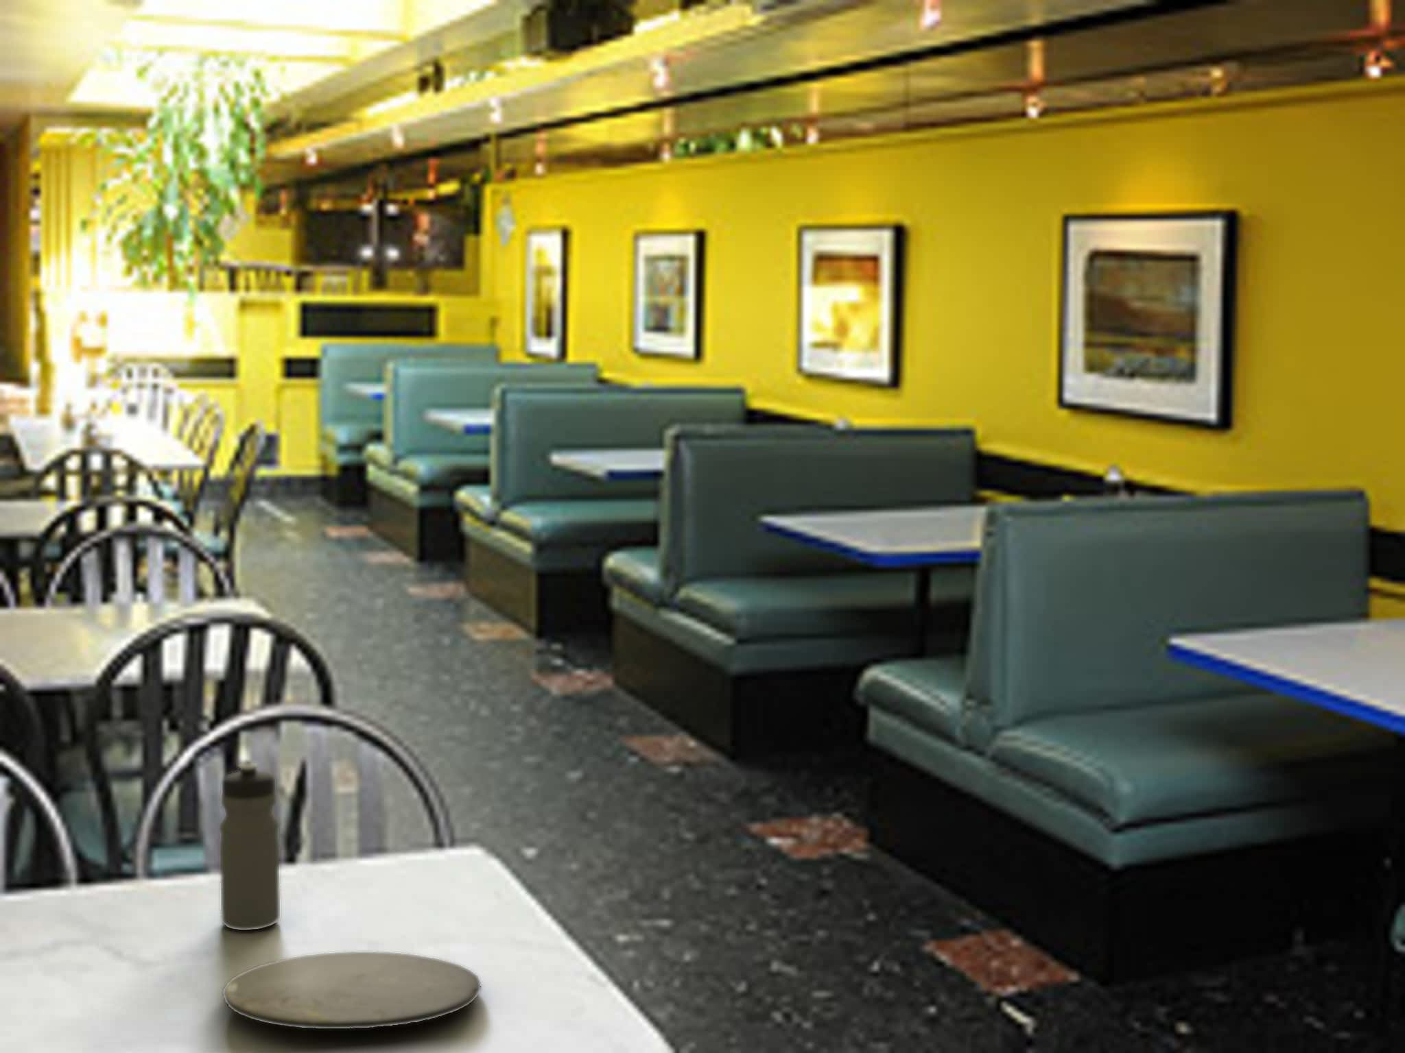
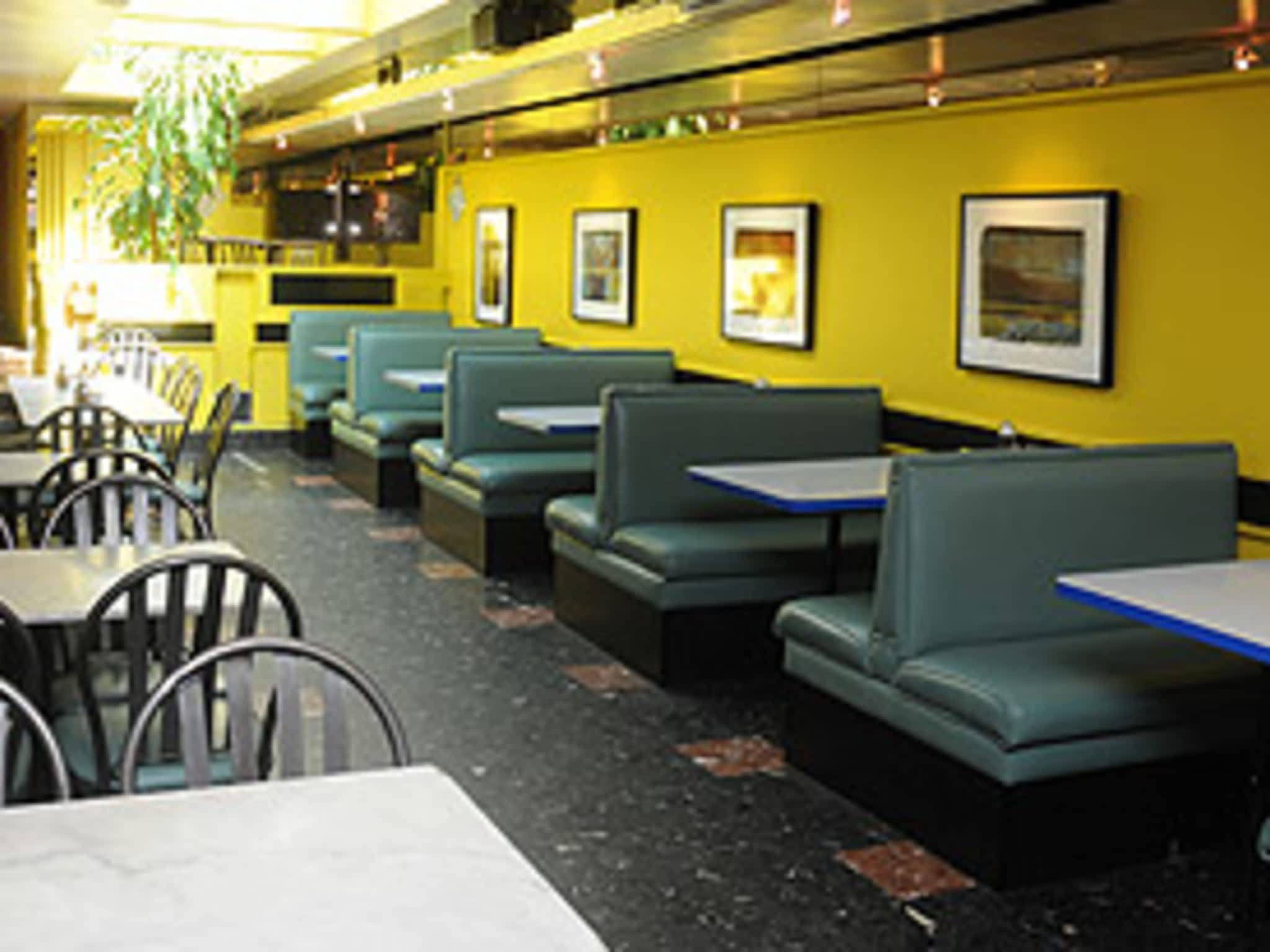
- water bottle [219,762,281,931]
- plate [222,951,481,1030]
